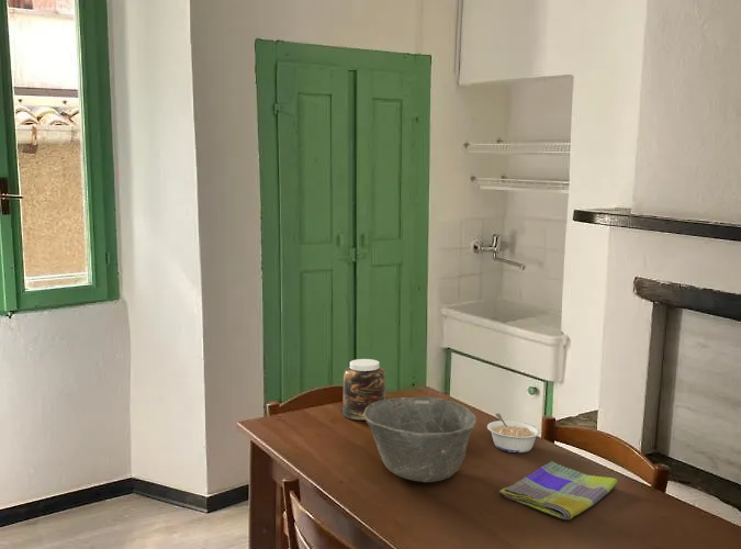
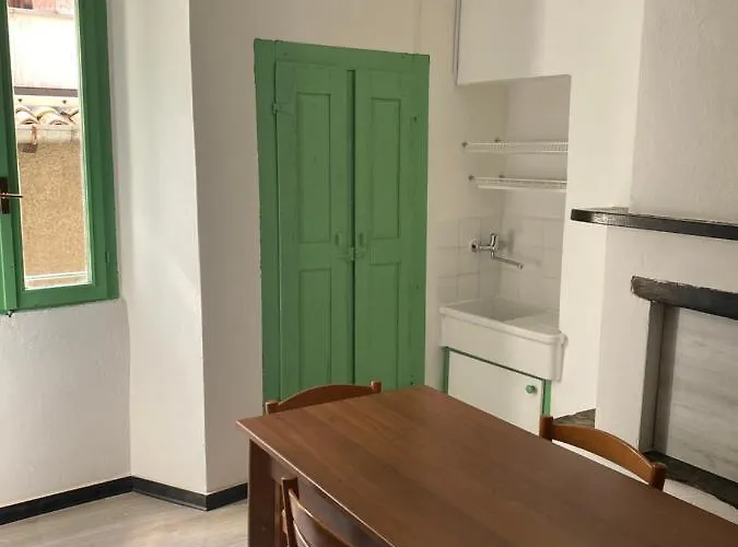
- jar [343,358,386,422]
- dish towel [498,461,618,520]
- bowl [364,396,476,483]
- legume [486,413,542,453]
